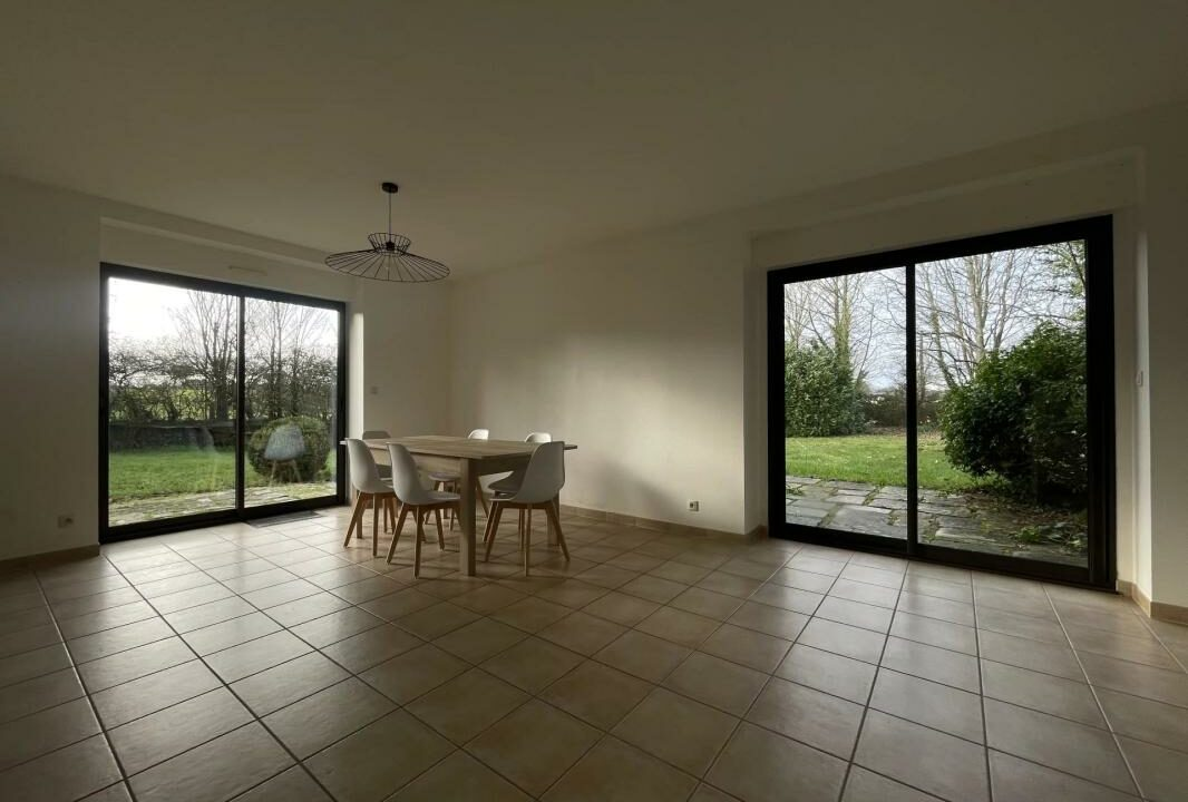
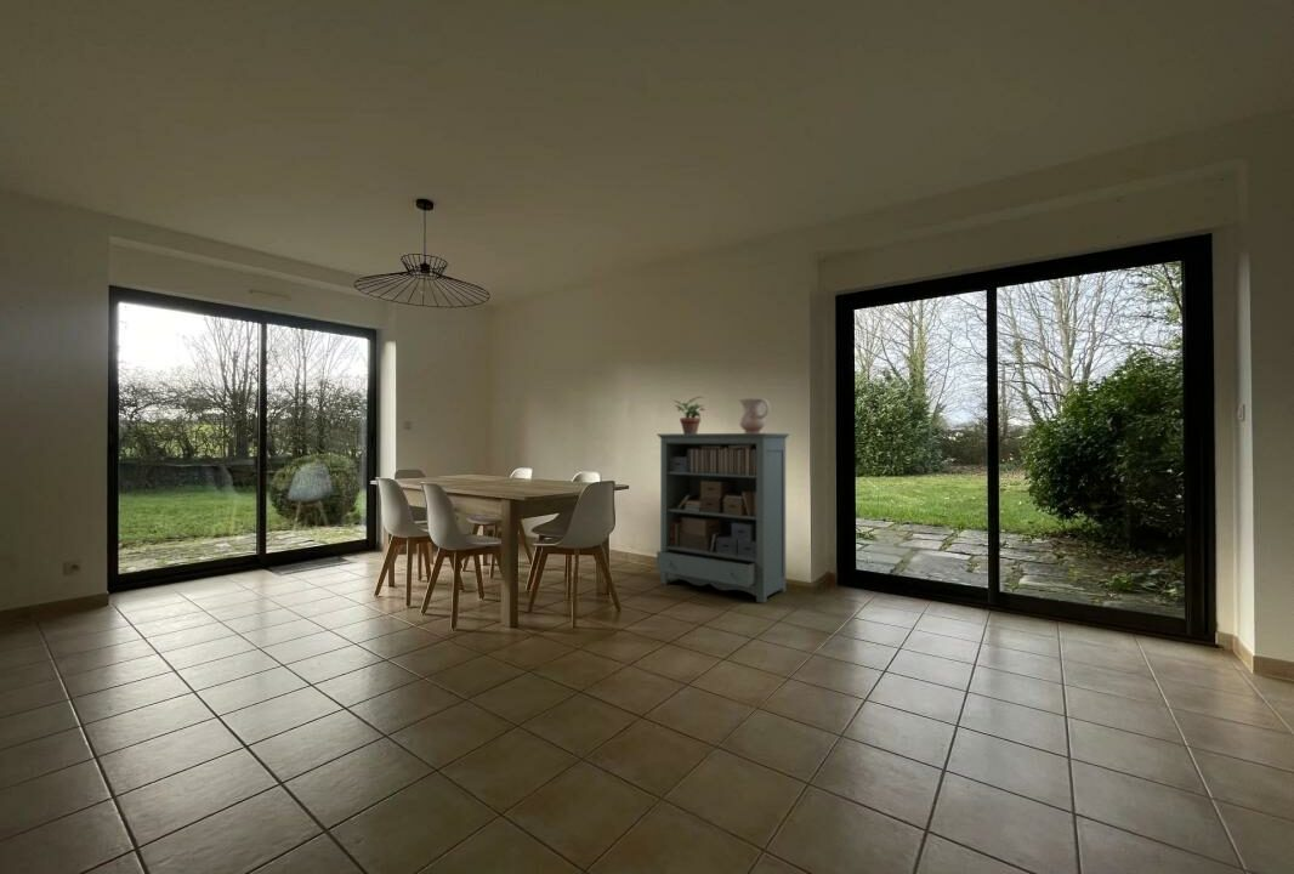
+ potted plant [672,396,705,433]
+ bookshelf [655,432,791,605]
+ ceramic jug [738,397,771,433]
